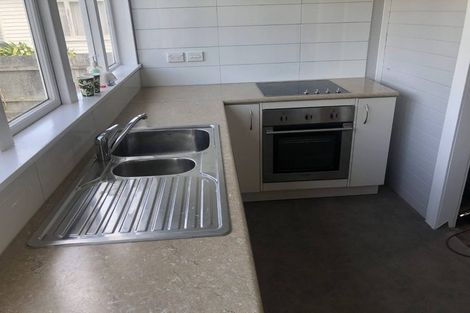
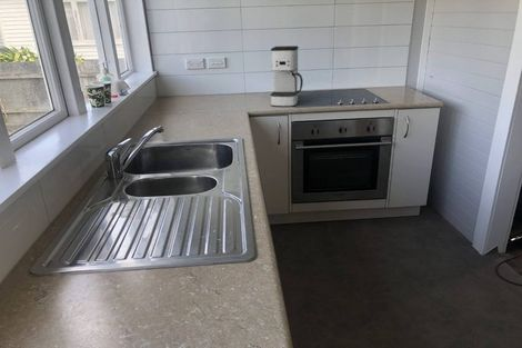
+ coffee maker [270,44,304,108]
